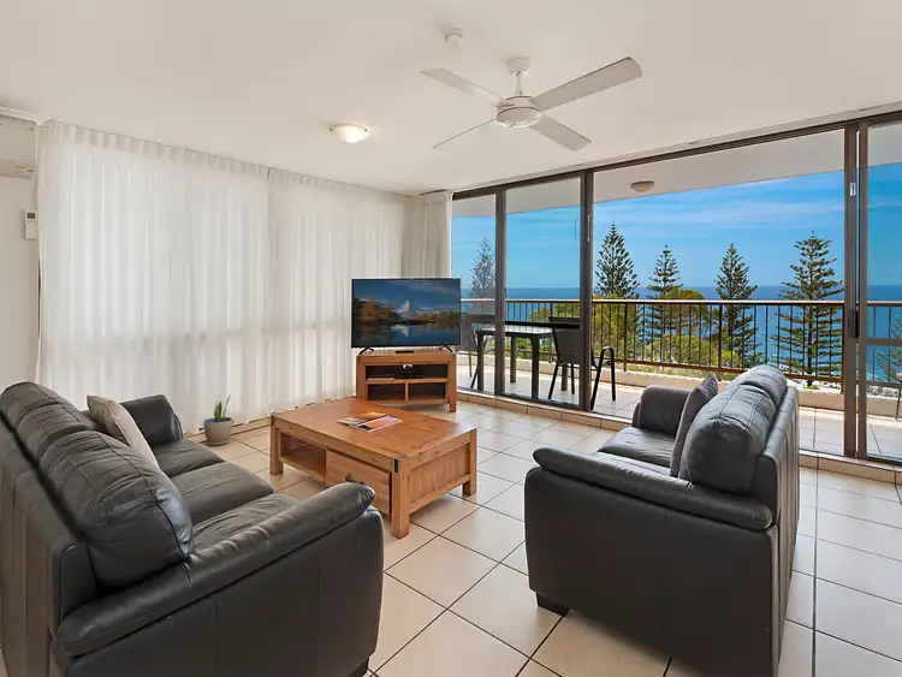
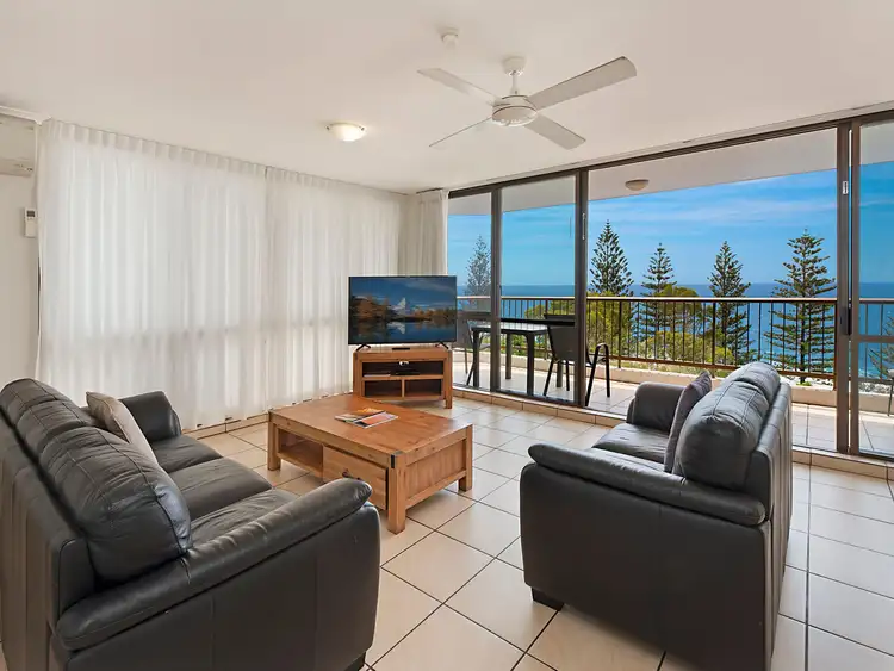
- potted plant [202,393,233,446]
